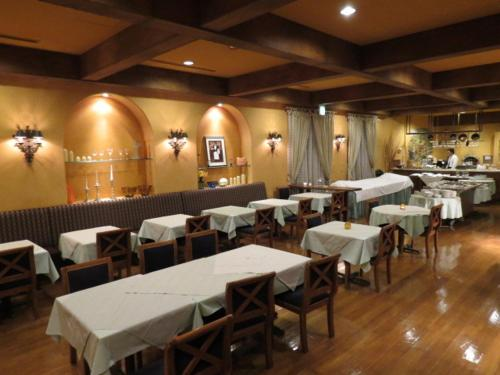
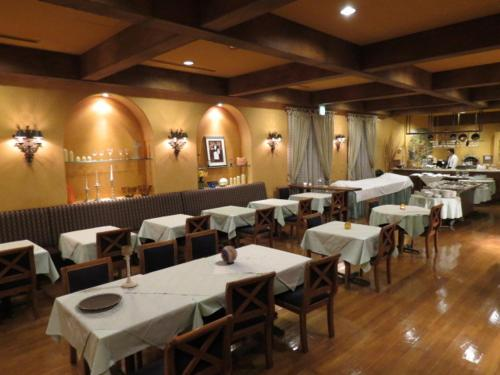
+ candle holder [120,244,139,289]
+ plate [76,292,123,311]
+ decorative orb [220,245,238,264]
